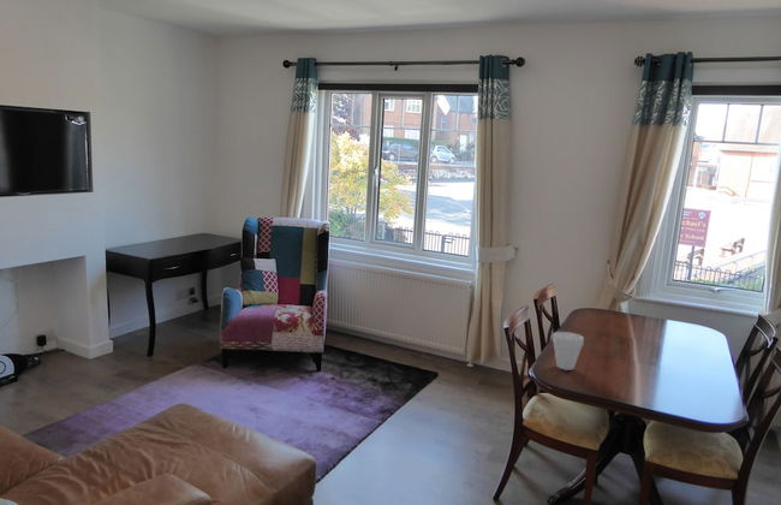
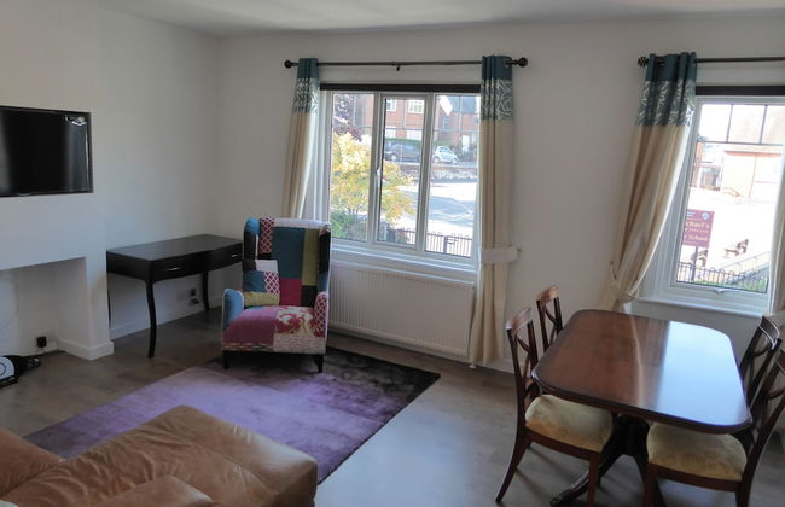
- cup [552,331,585,372]
